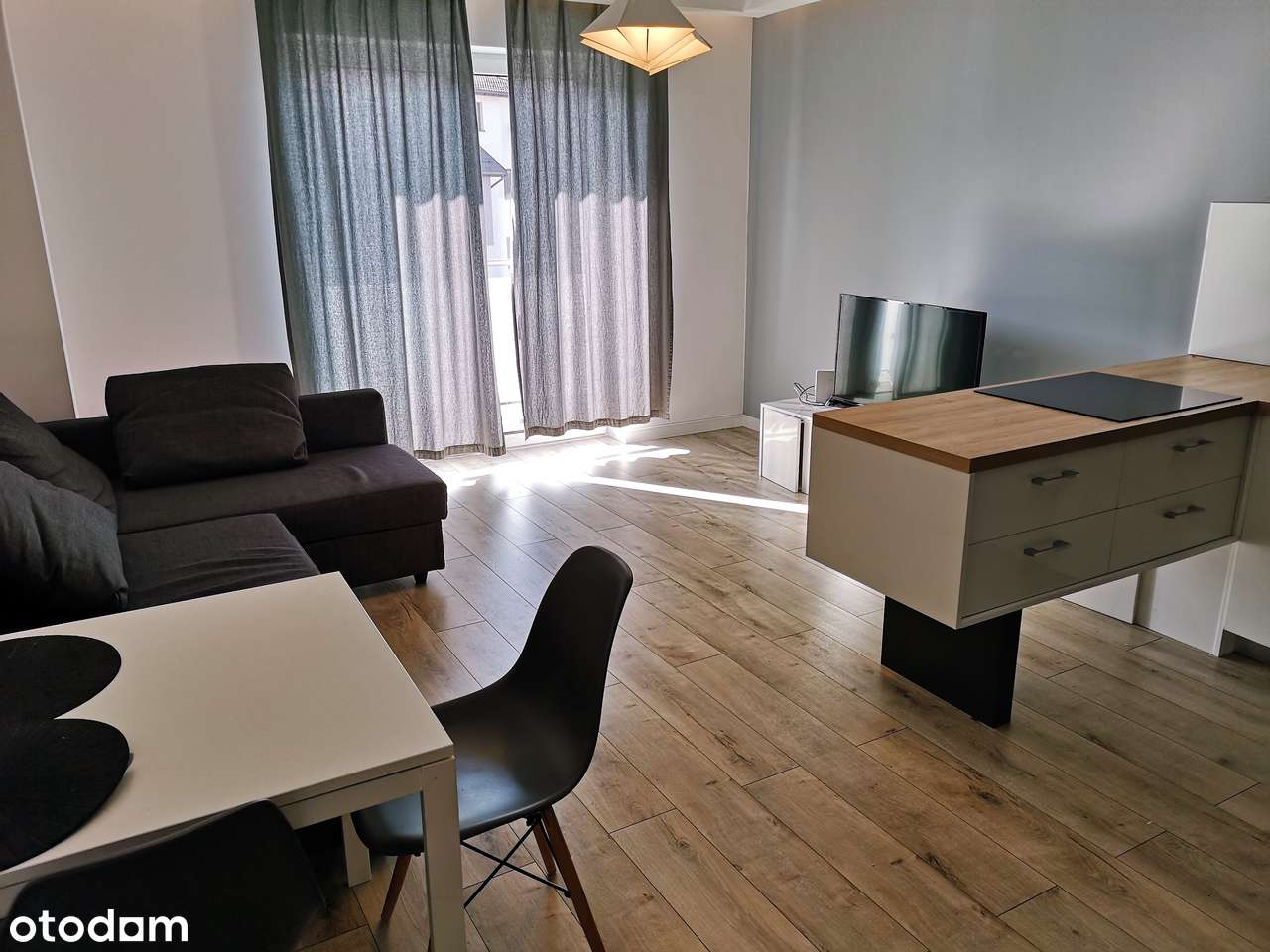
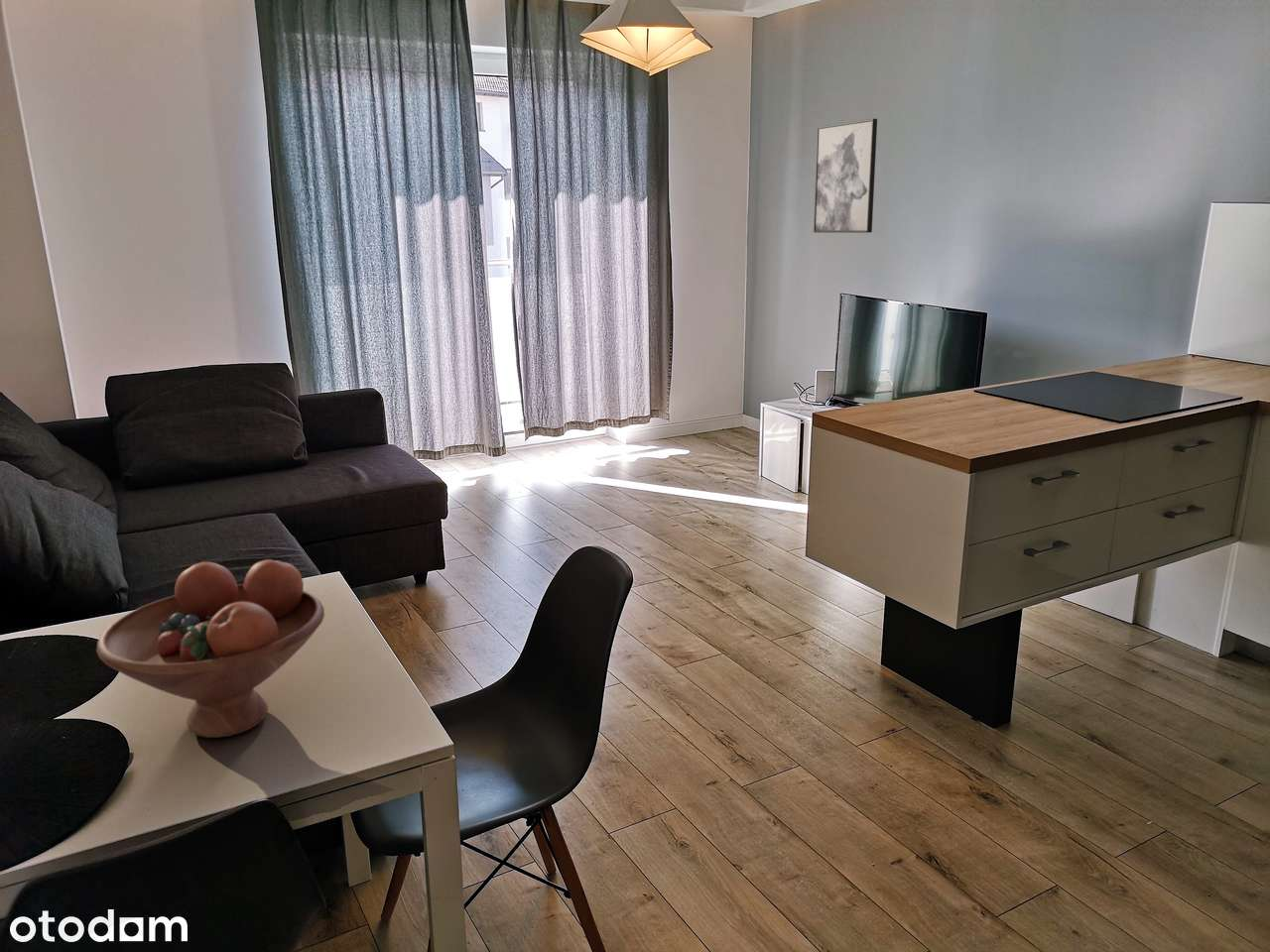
+ fruit bowl [95,558,325,739]
+ wall art [813,118,878,234]
